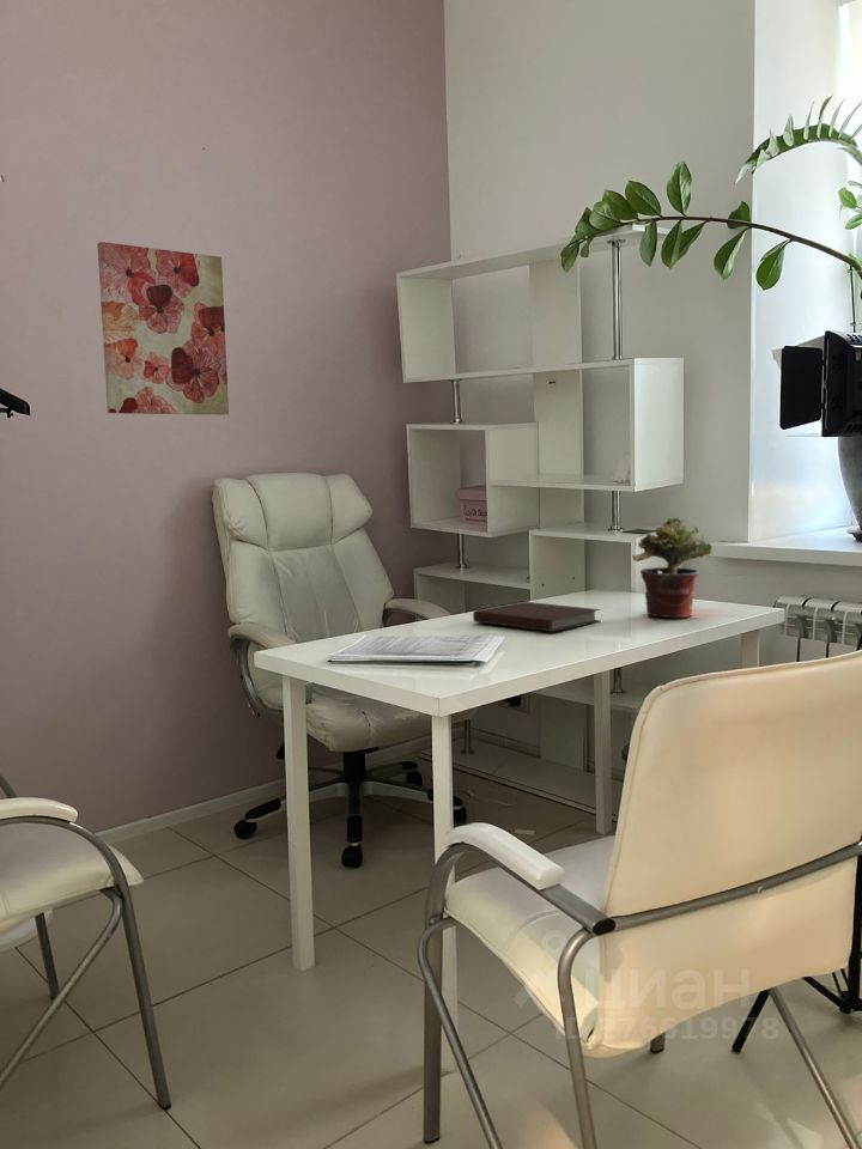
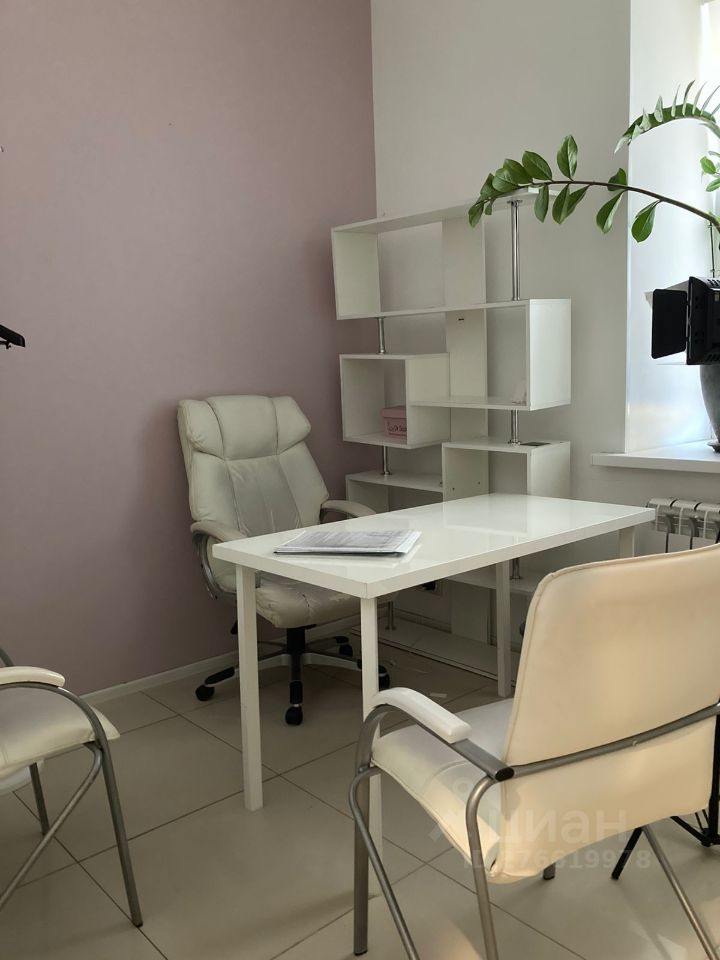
- notebook [472,601,602,633]
- wall art [96,241,230,417]
- potted plant [631,516,714,619]
